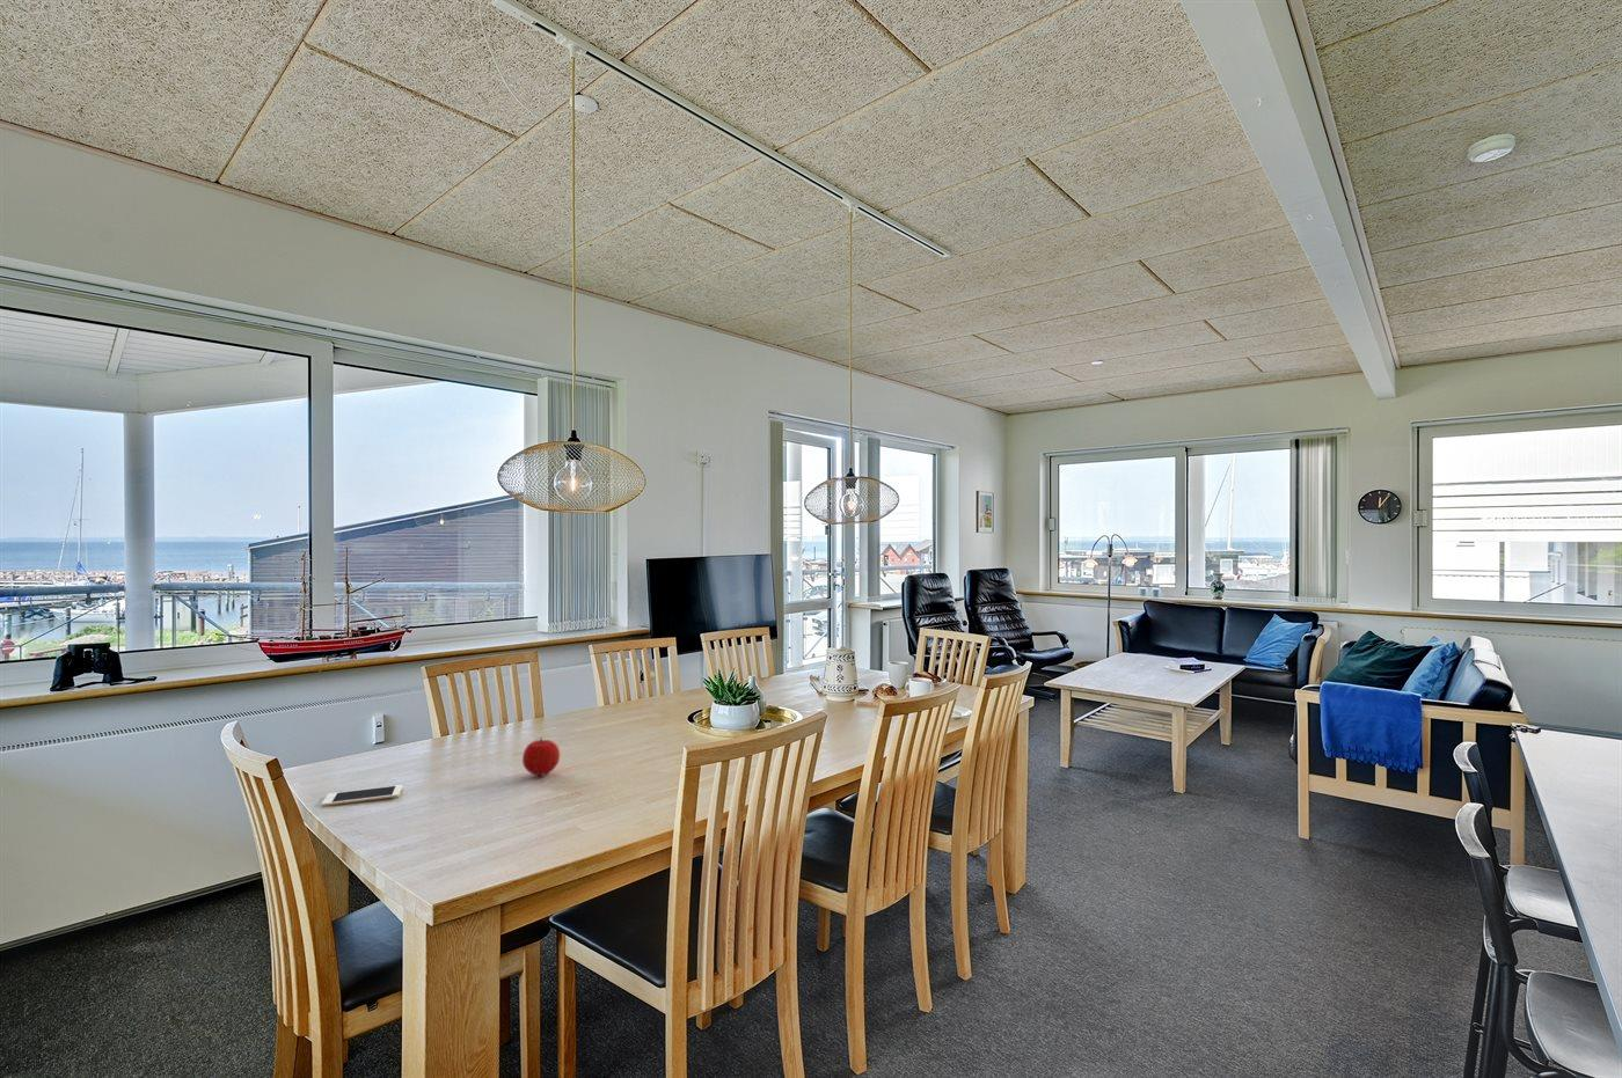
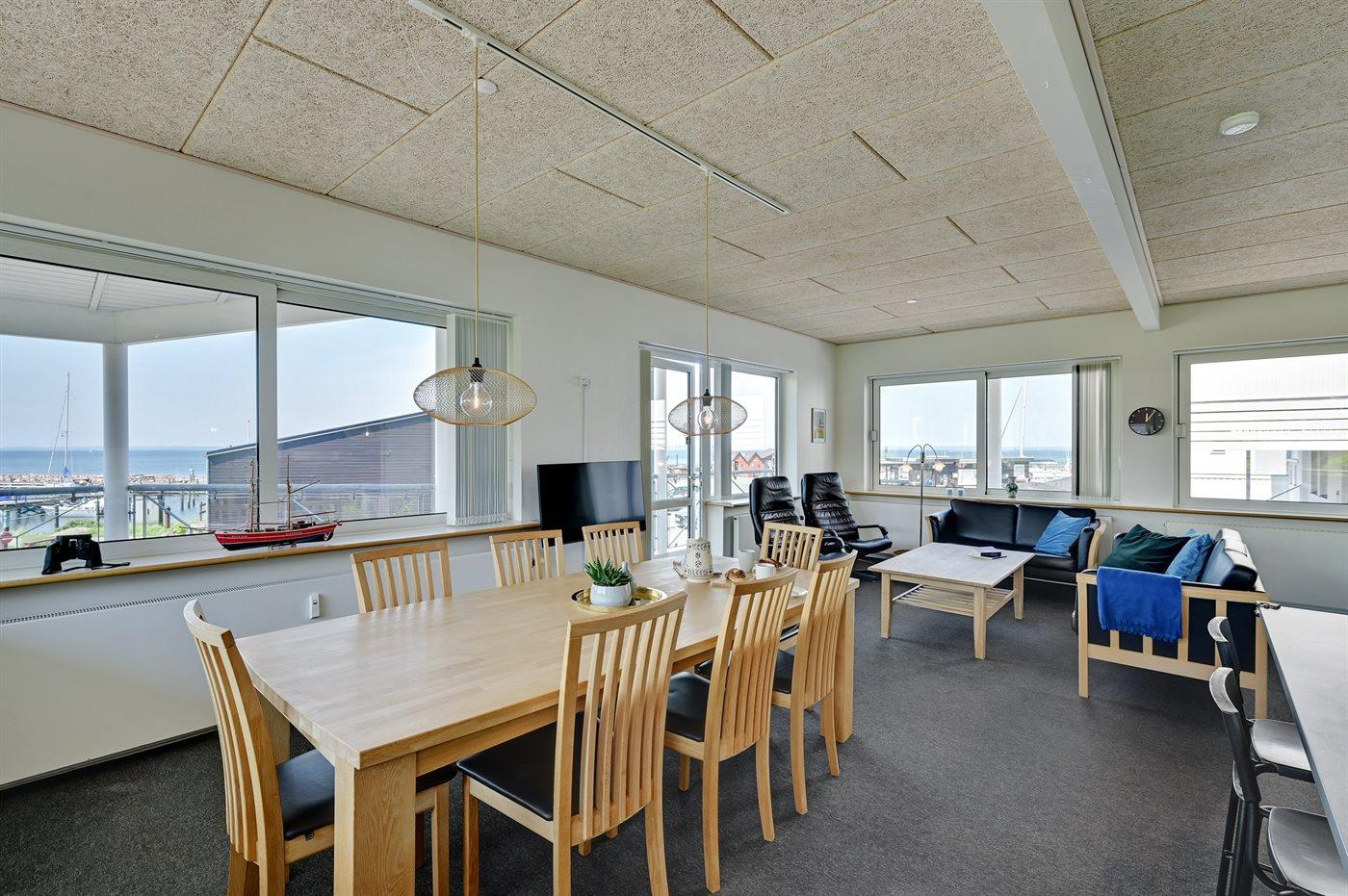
- cell phone [320,784,403,807]
- fruit [521,736,561,777]
